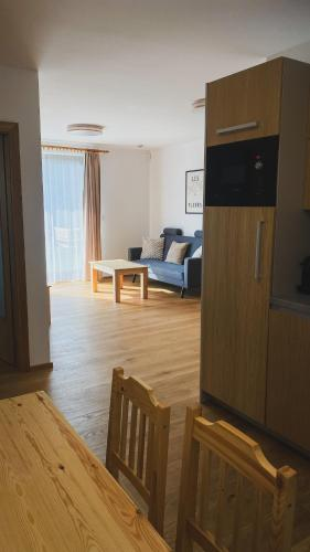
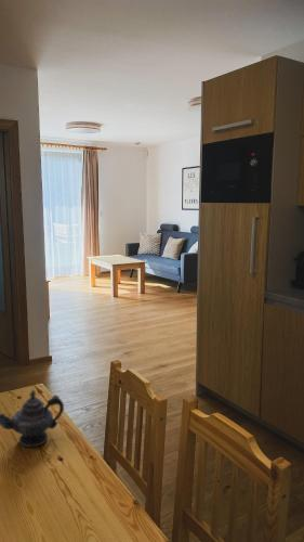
+ teapot [0,388,65,449]
